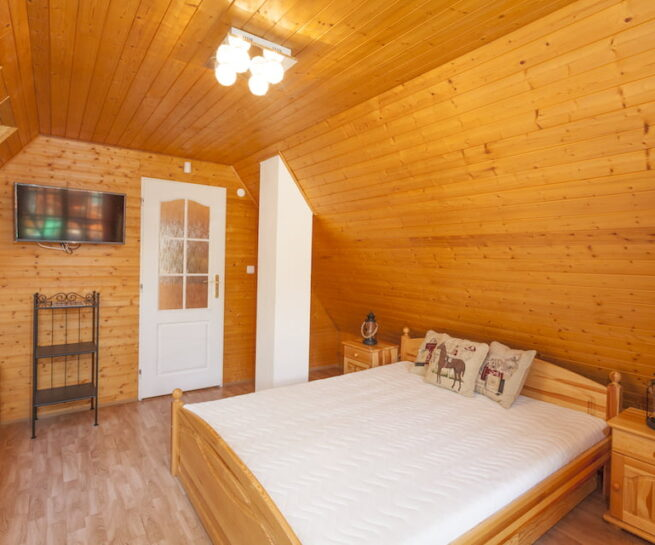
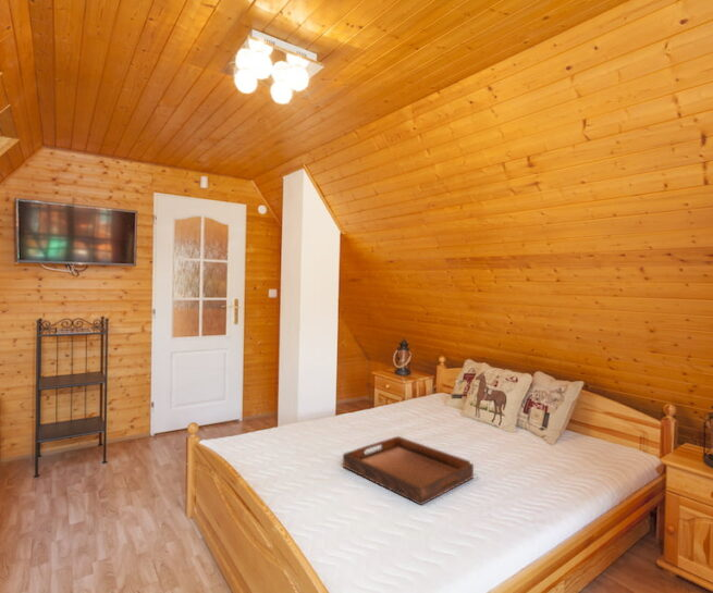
+ serving tray [342,435,475,506]
